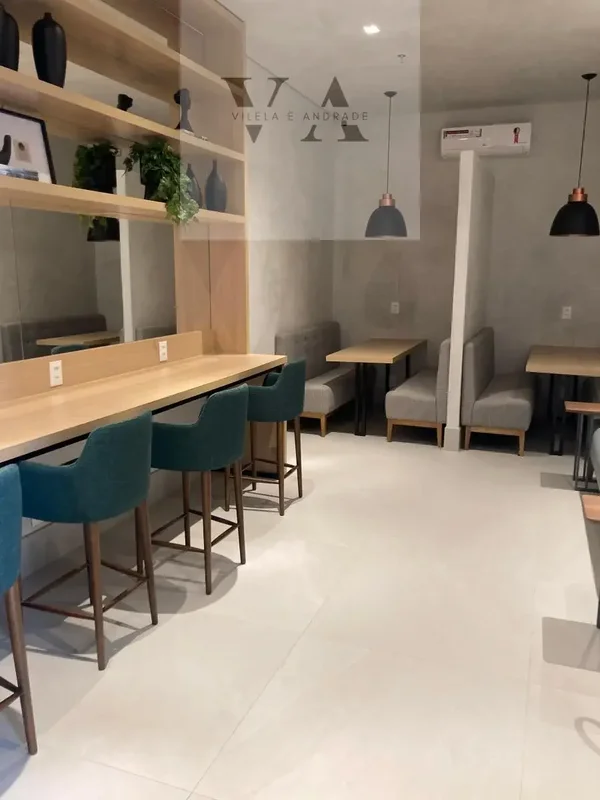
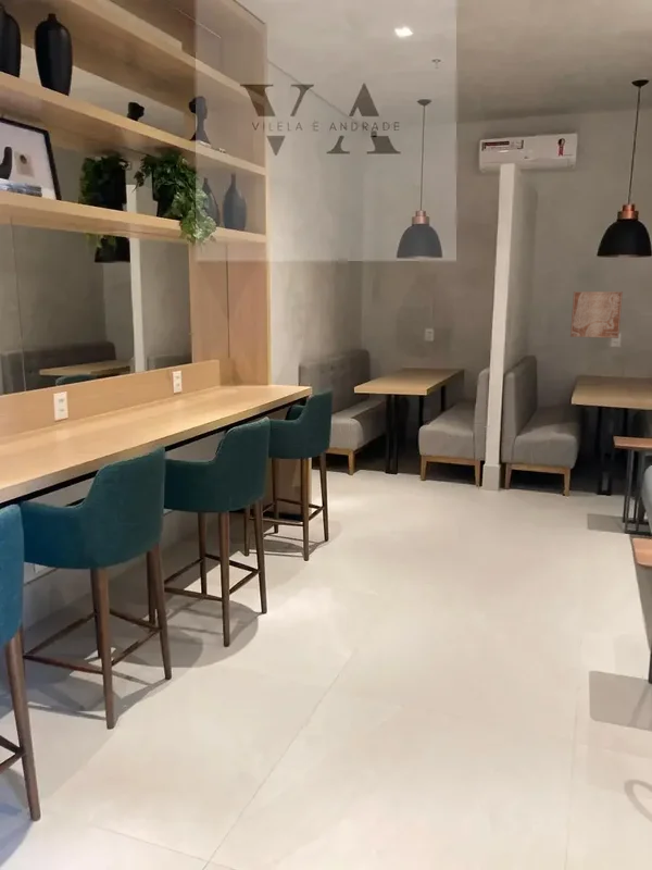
+ wall art [569,290,624,339]
